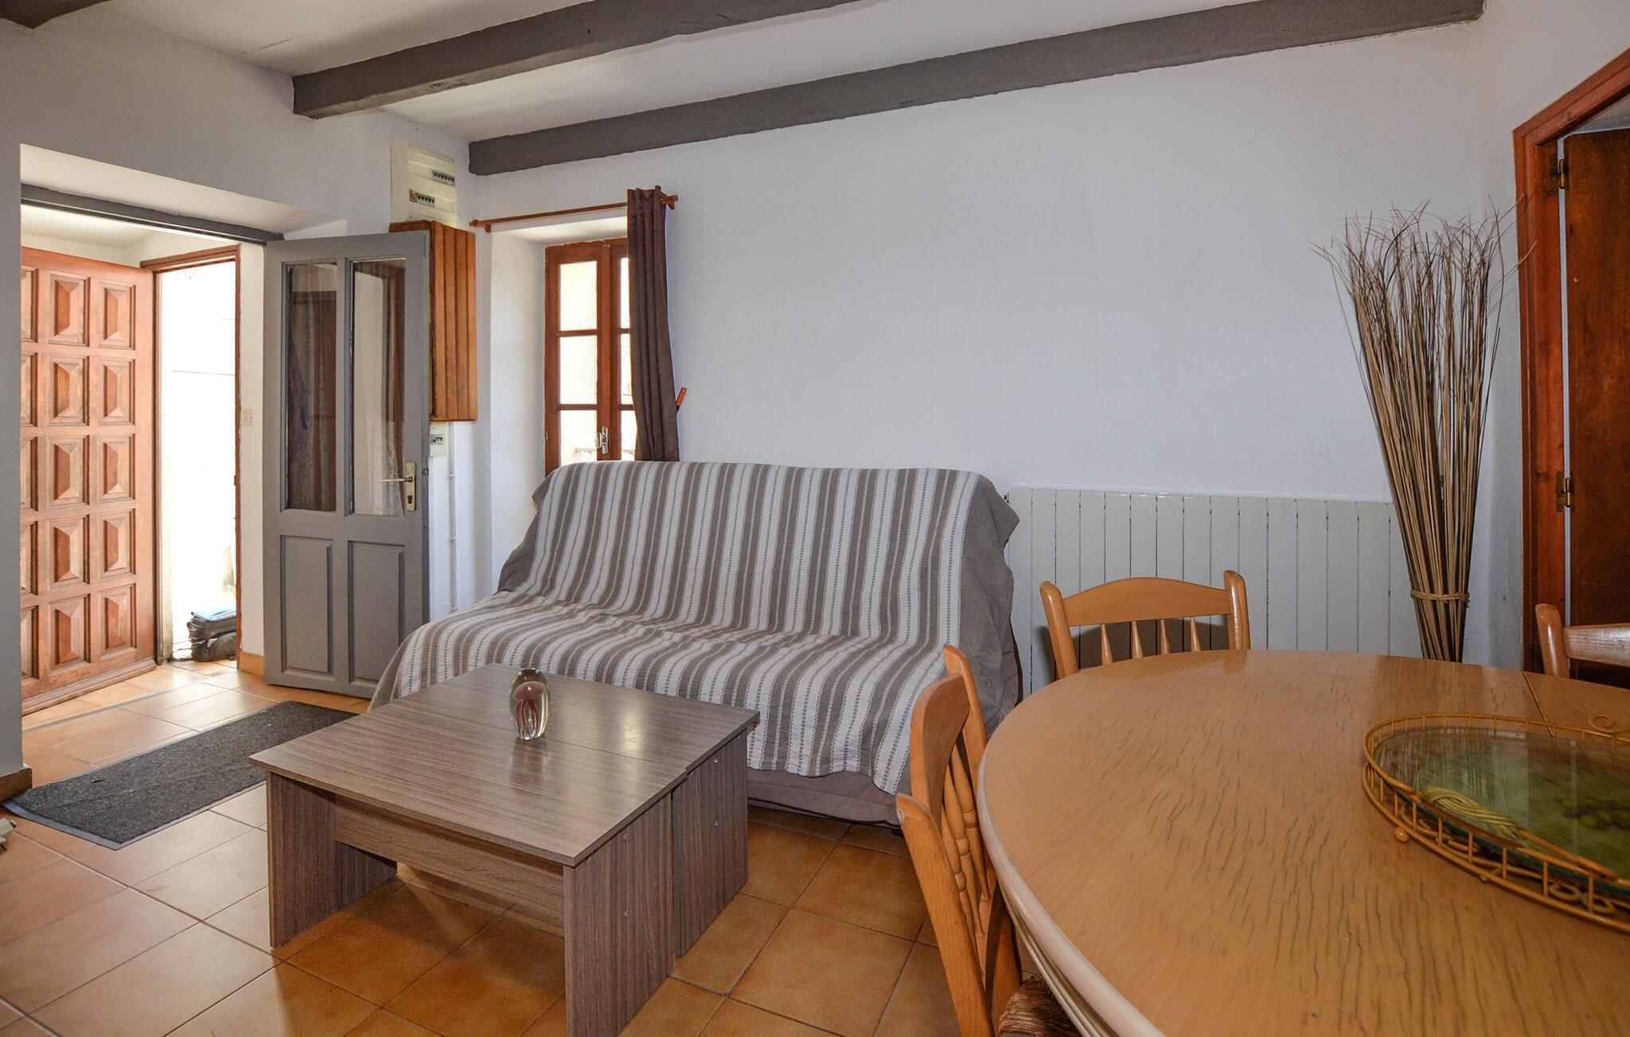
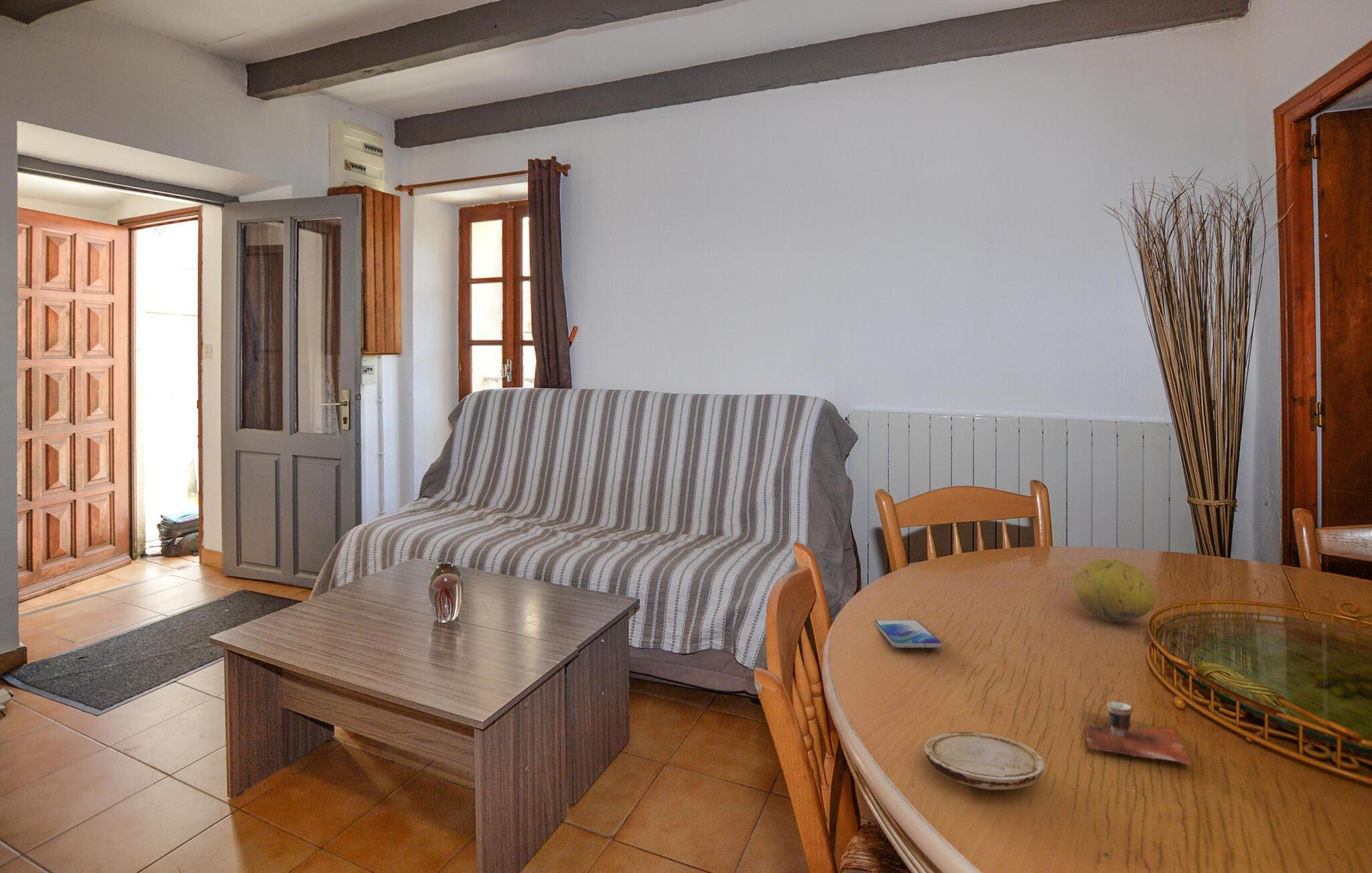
+ smartphone [874,619,943,649]
+ wood slice [924,731,1045,791]
+ cup [1083,701,1192,766]
+ fruit [1074,559,1157,622]
